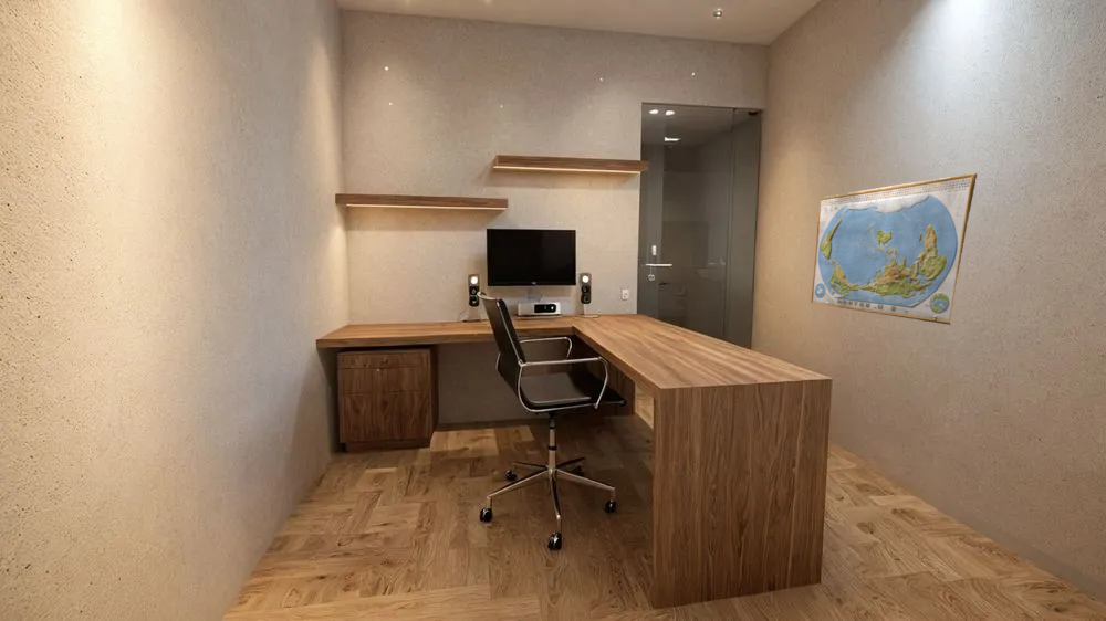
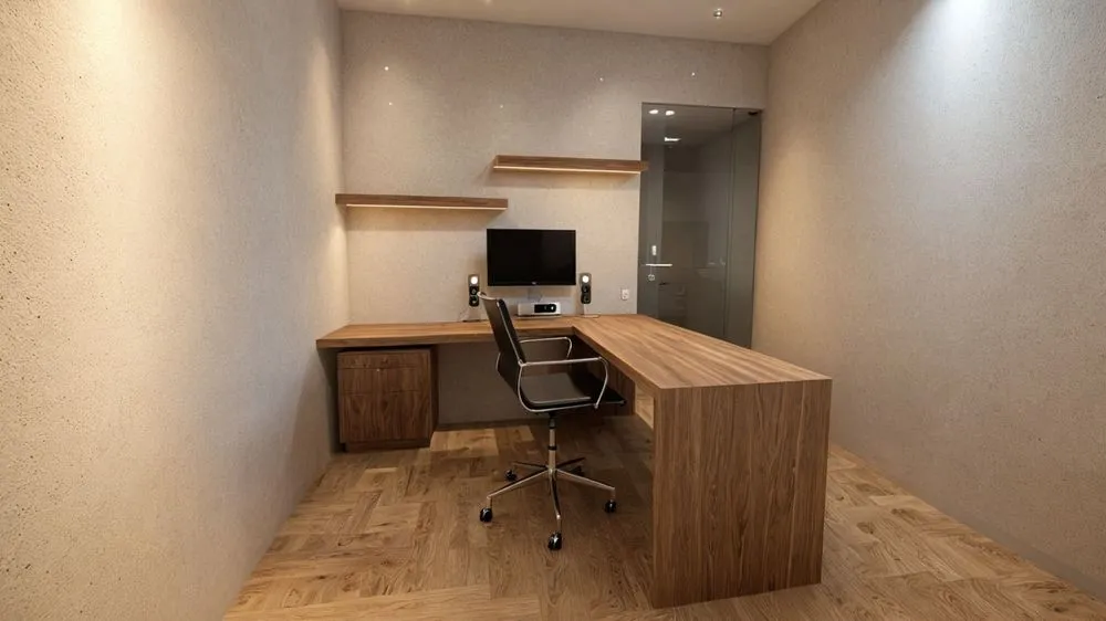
- world map [810,172,979,326]
